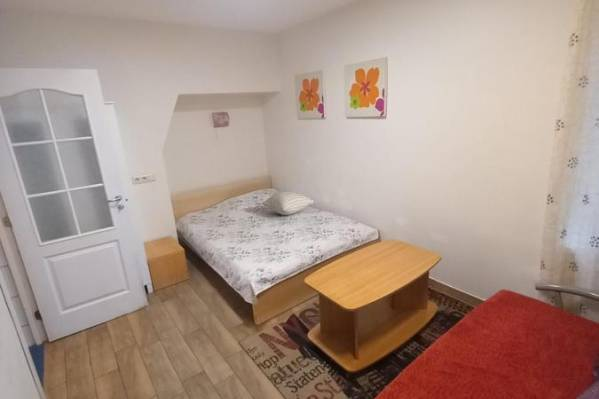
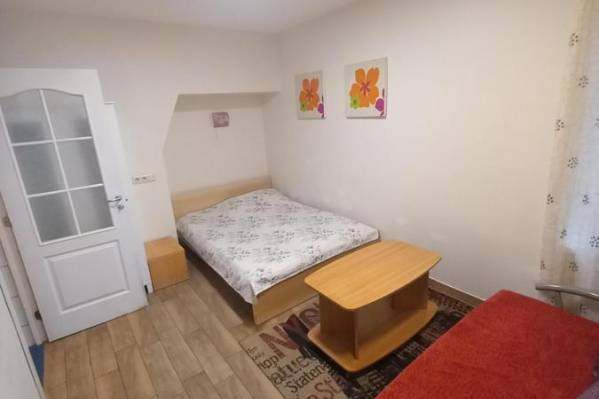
- pillow [261,191,315,216]
